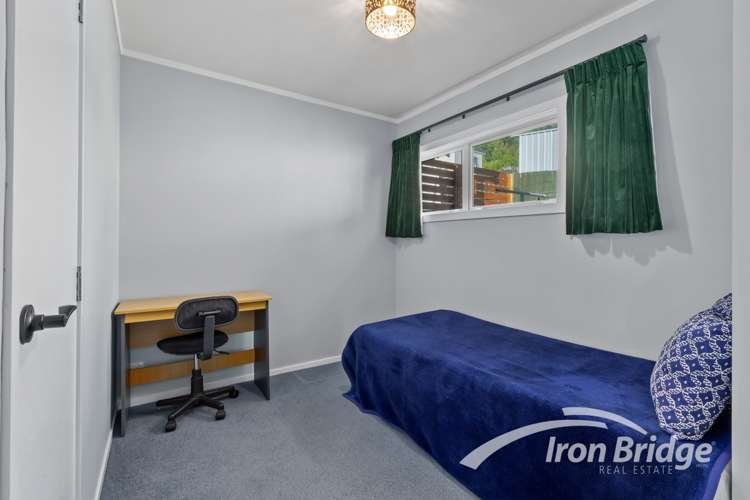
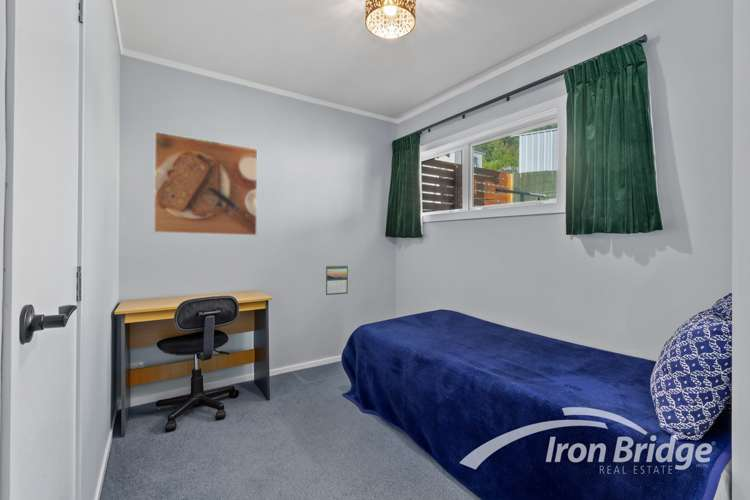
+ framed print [153,131,258,237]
+ calendar [325,264,349,296]
